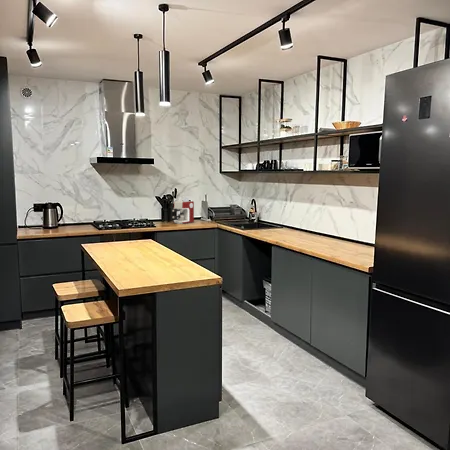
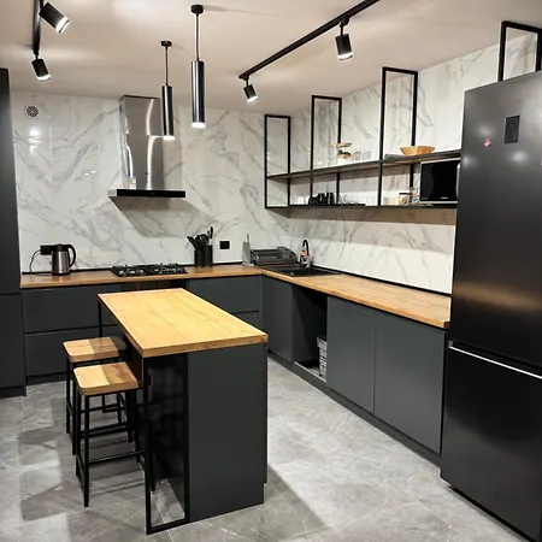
- coffee maker [171,196,195,225]
